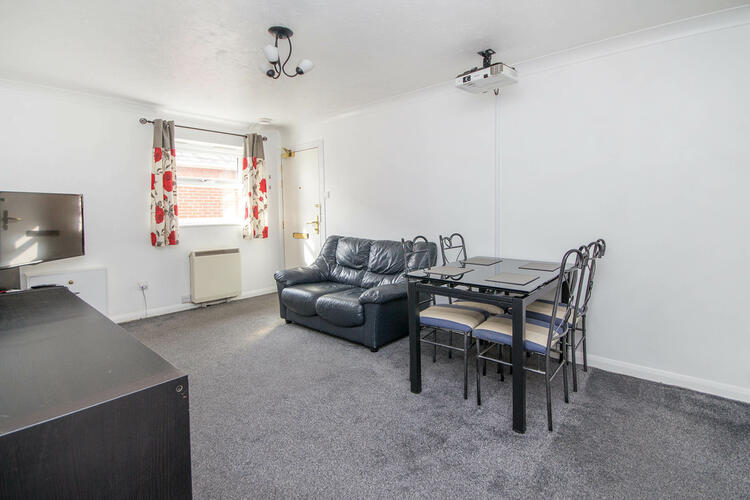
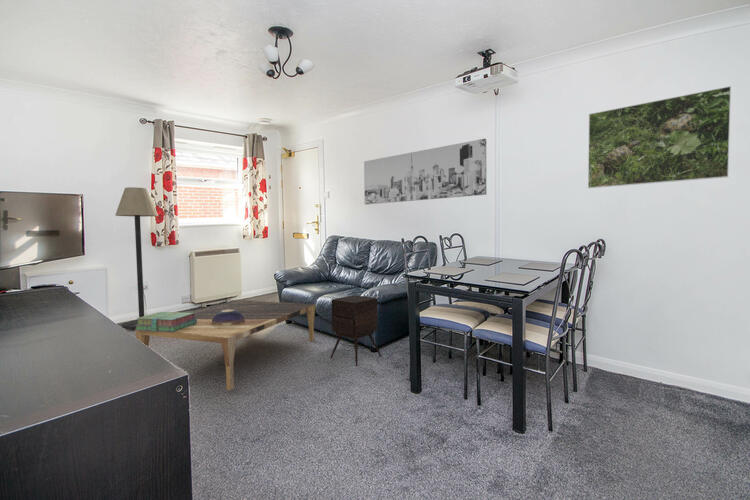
+ side table [329,294,382,367]
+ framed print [587,85,732,189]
+ coffee table [134,299,316,391]
+ wall art [363,138,487,206]
+ stack of books [135,311,197,332]
+ decorative bowl [211,309,245,326]
+ floor lamp [114,186,159,330]
